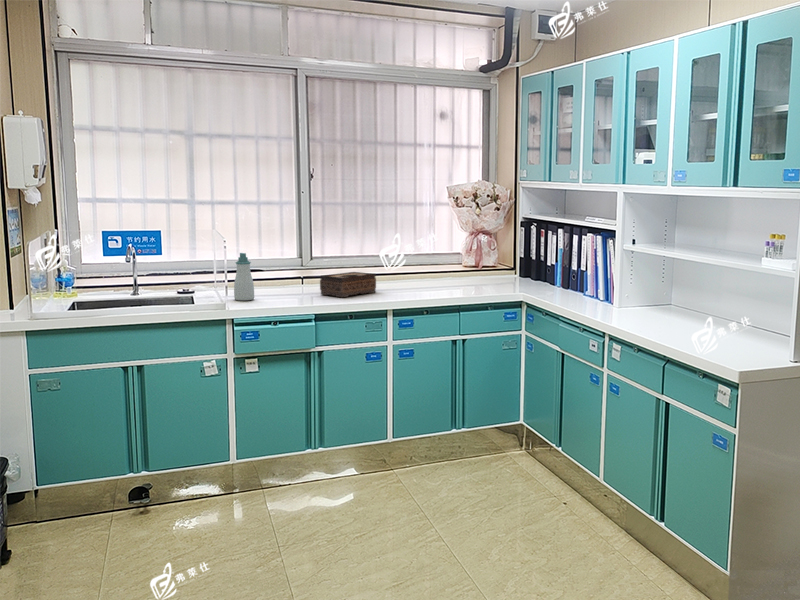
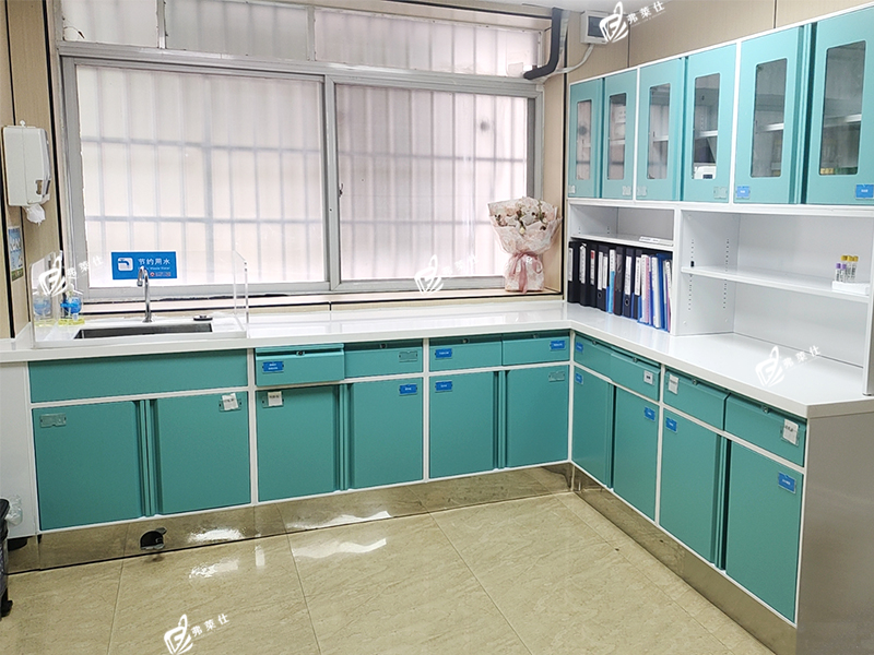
- tissue box [319,271,377,298]
- soap bottle [233,252,255,302]
